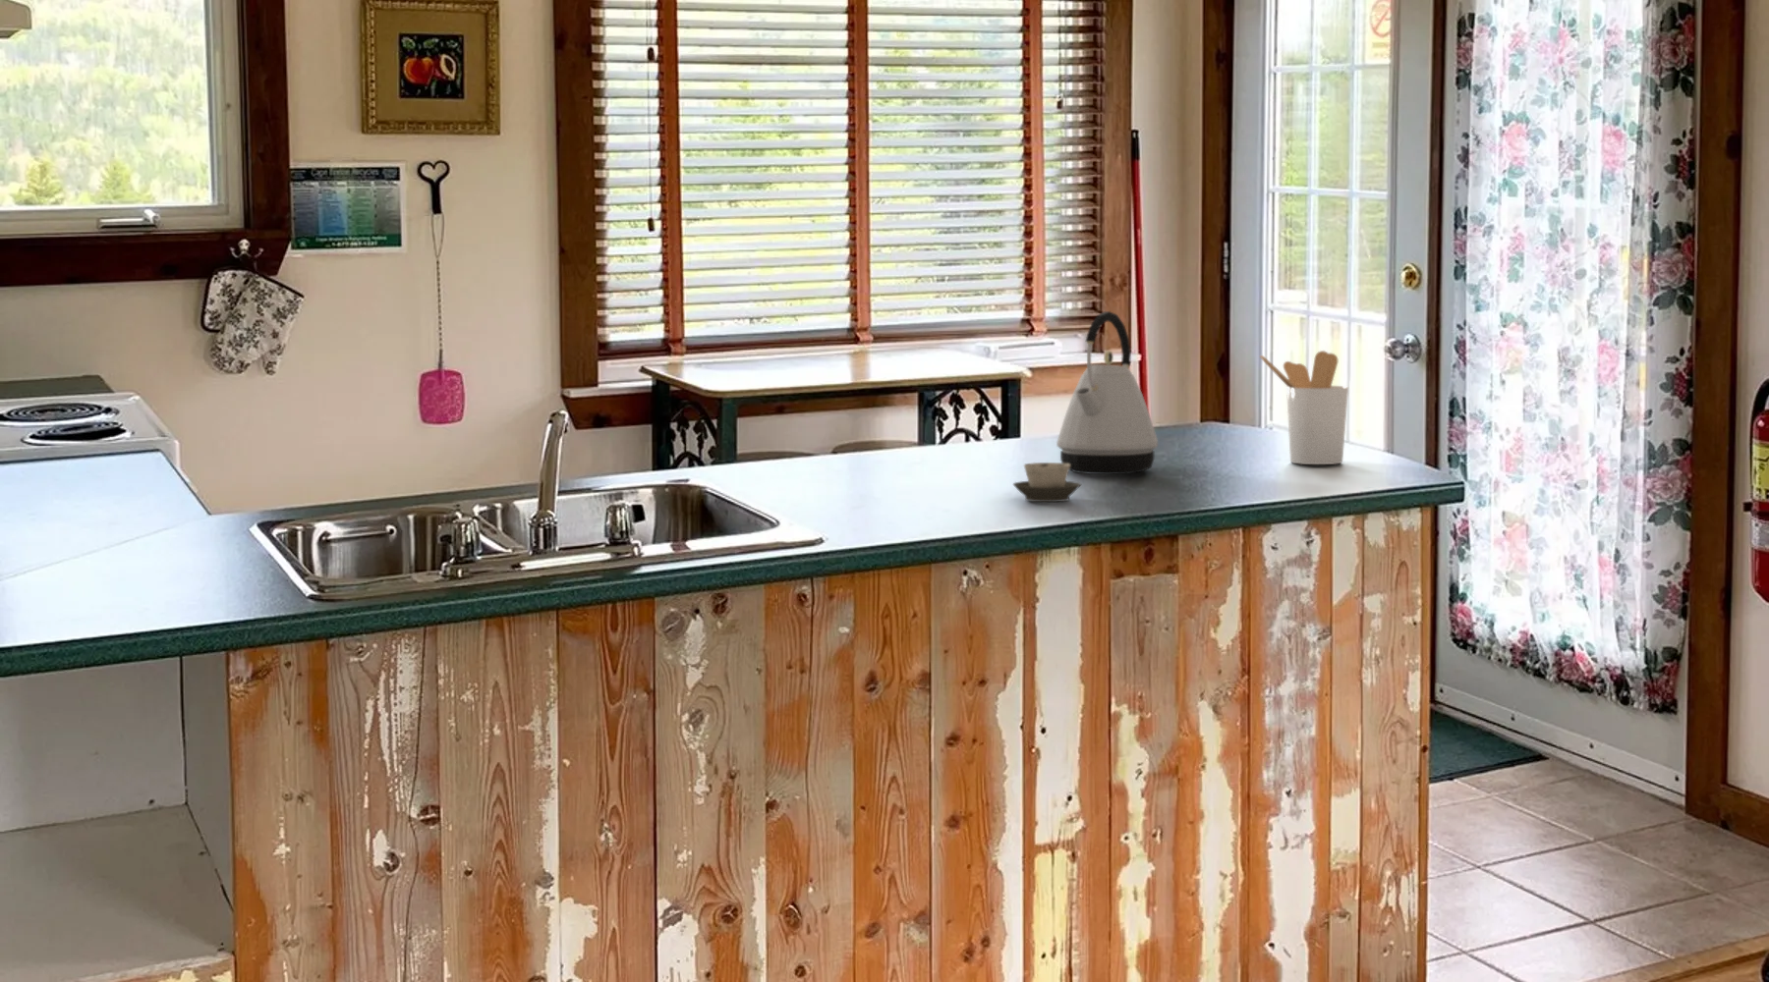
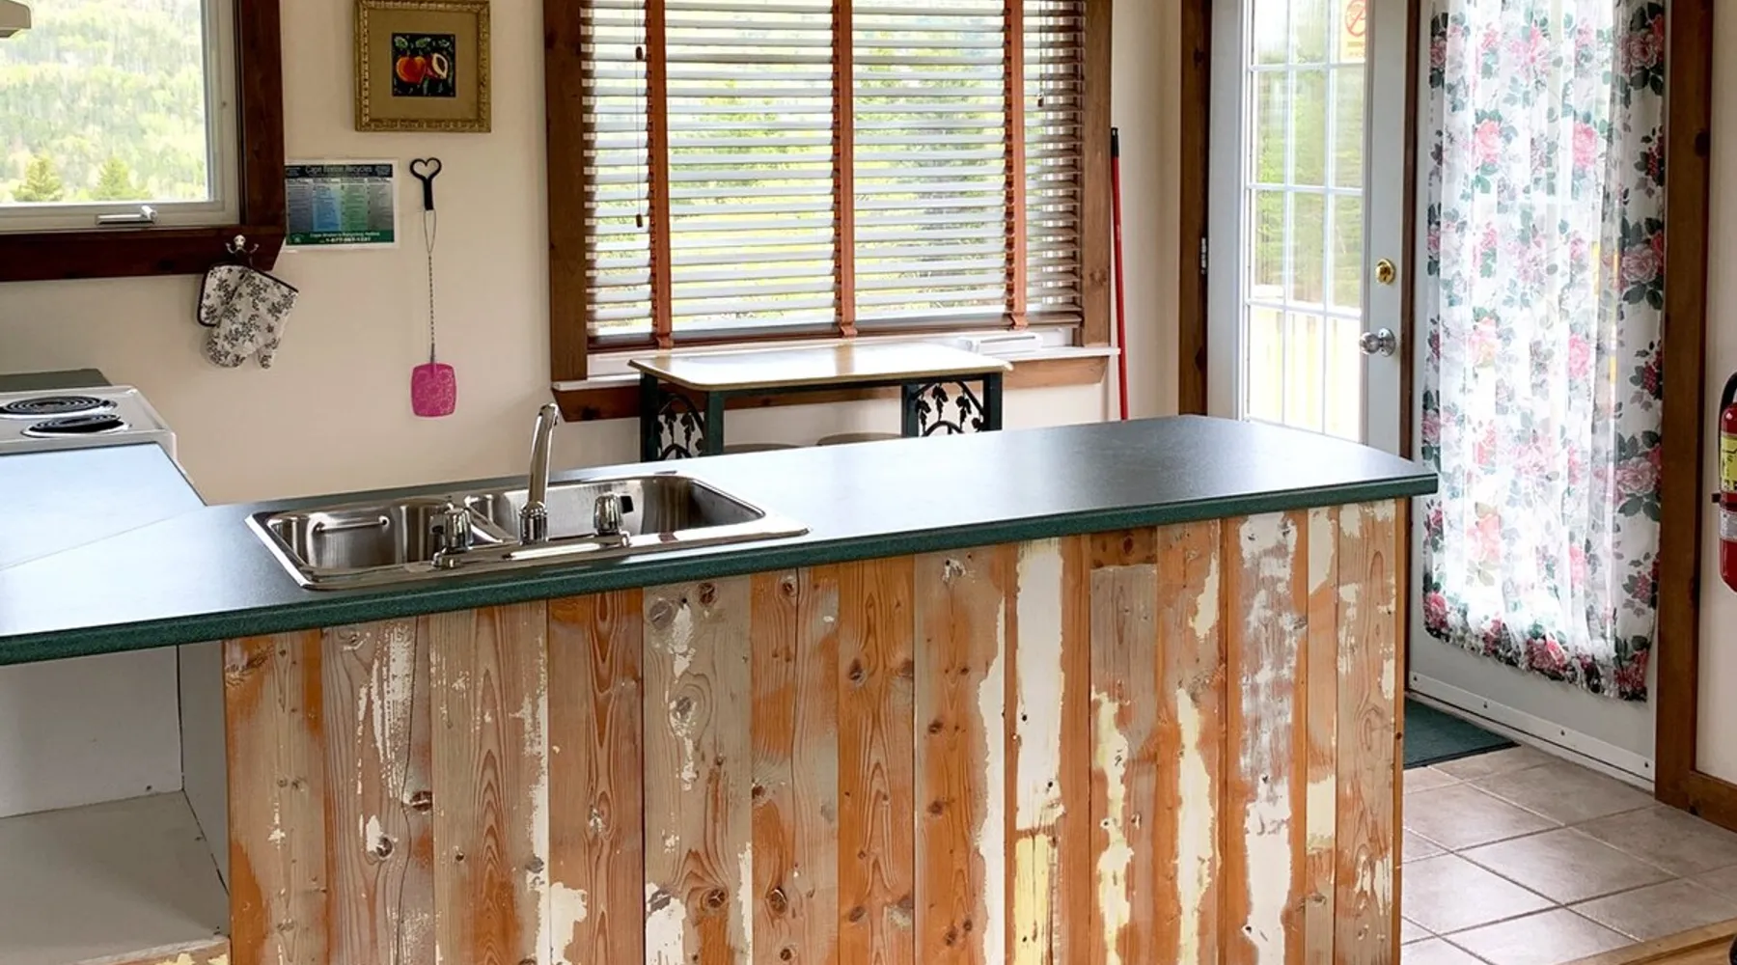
- utensil holder [1258,350,1349,466]
- cup [1013,462,1082,503]
- kettle [1055,311,1159,475]
